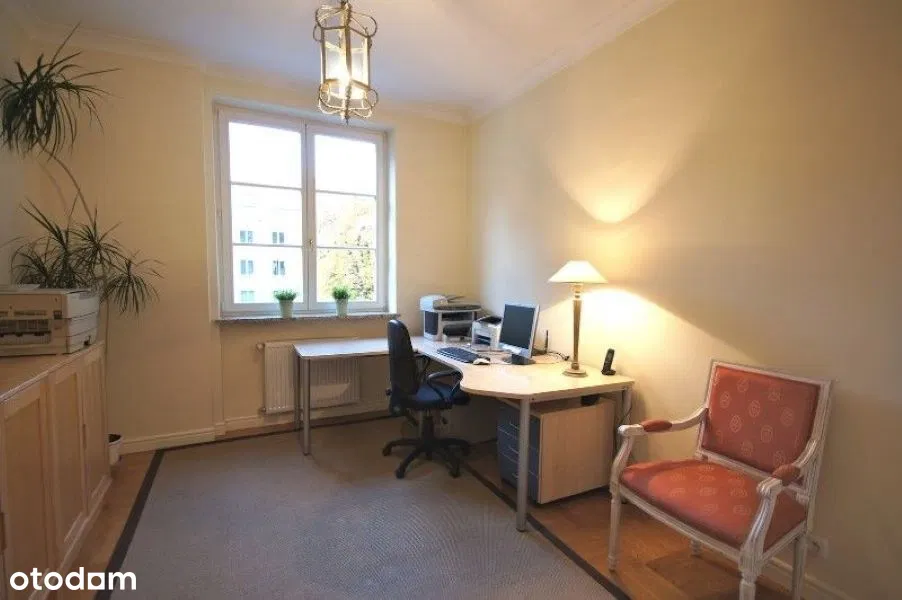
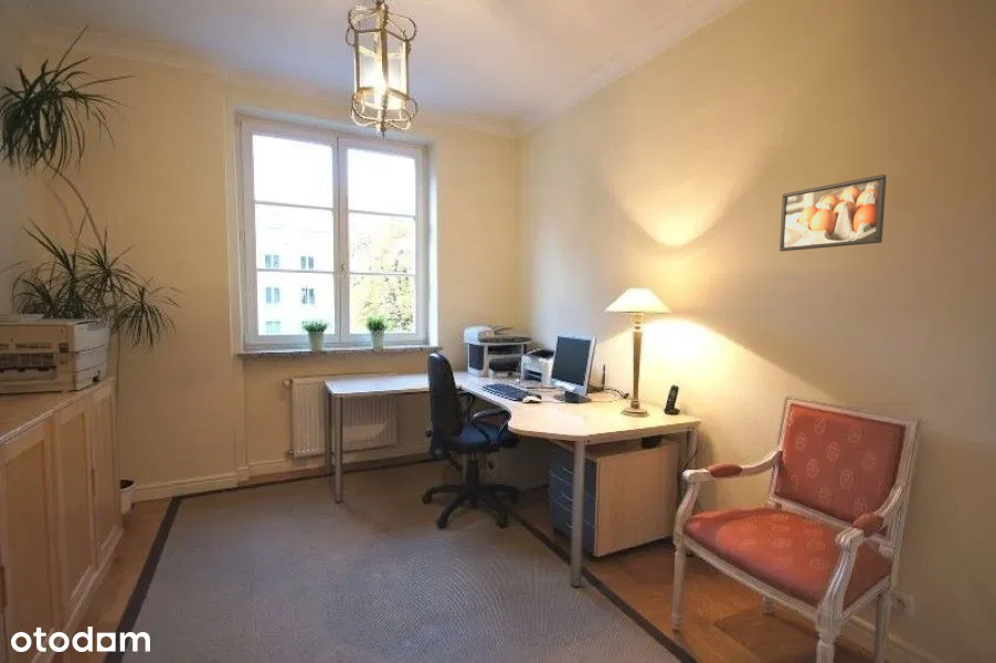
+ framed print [778,173,888,252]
